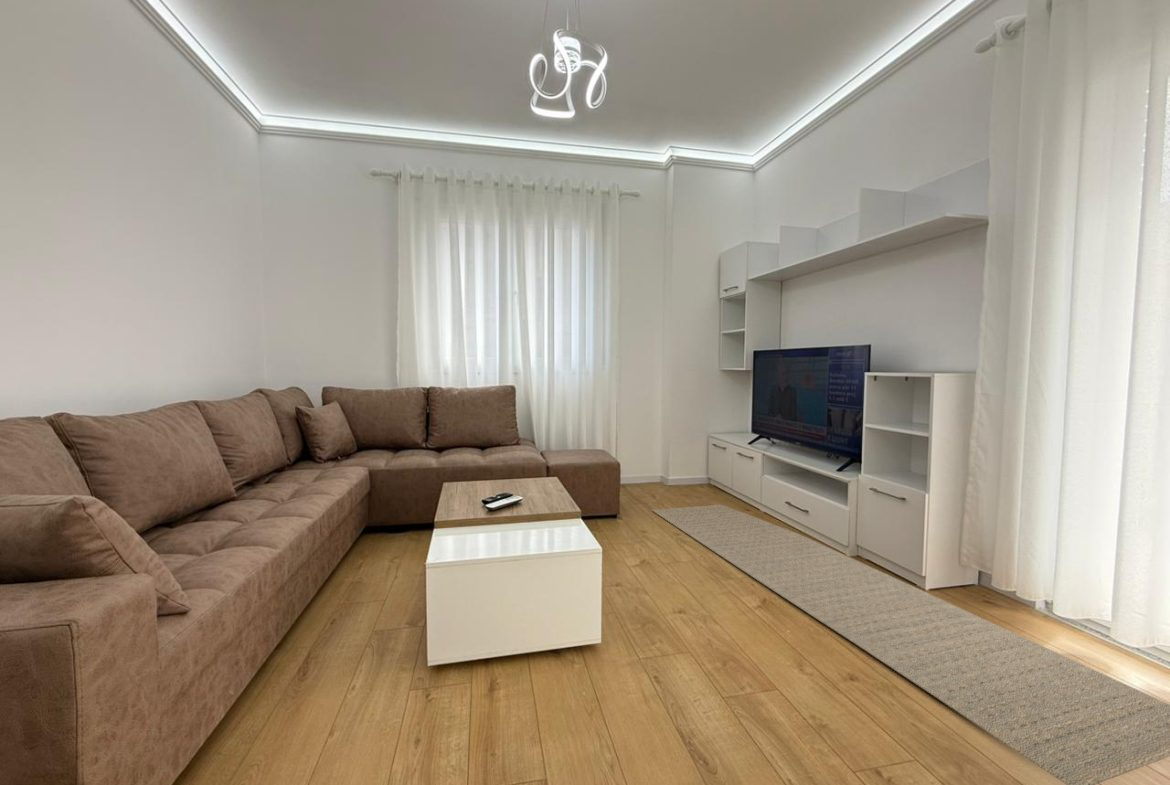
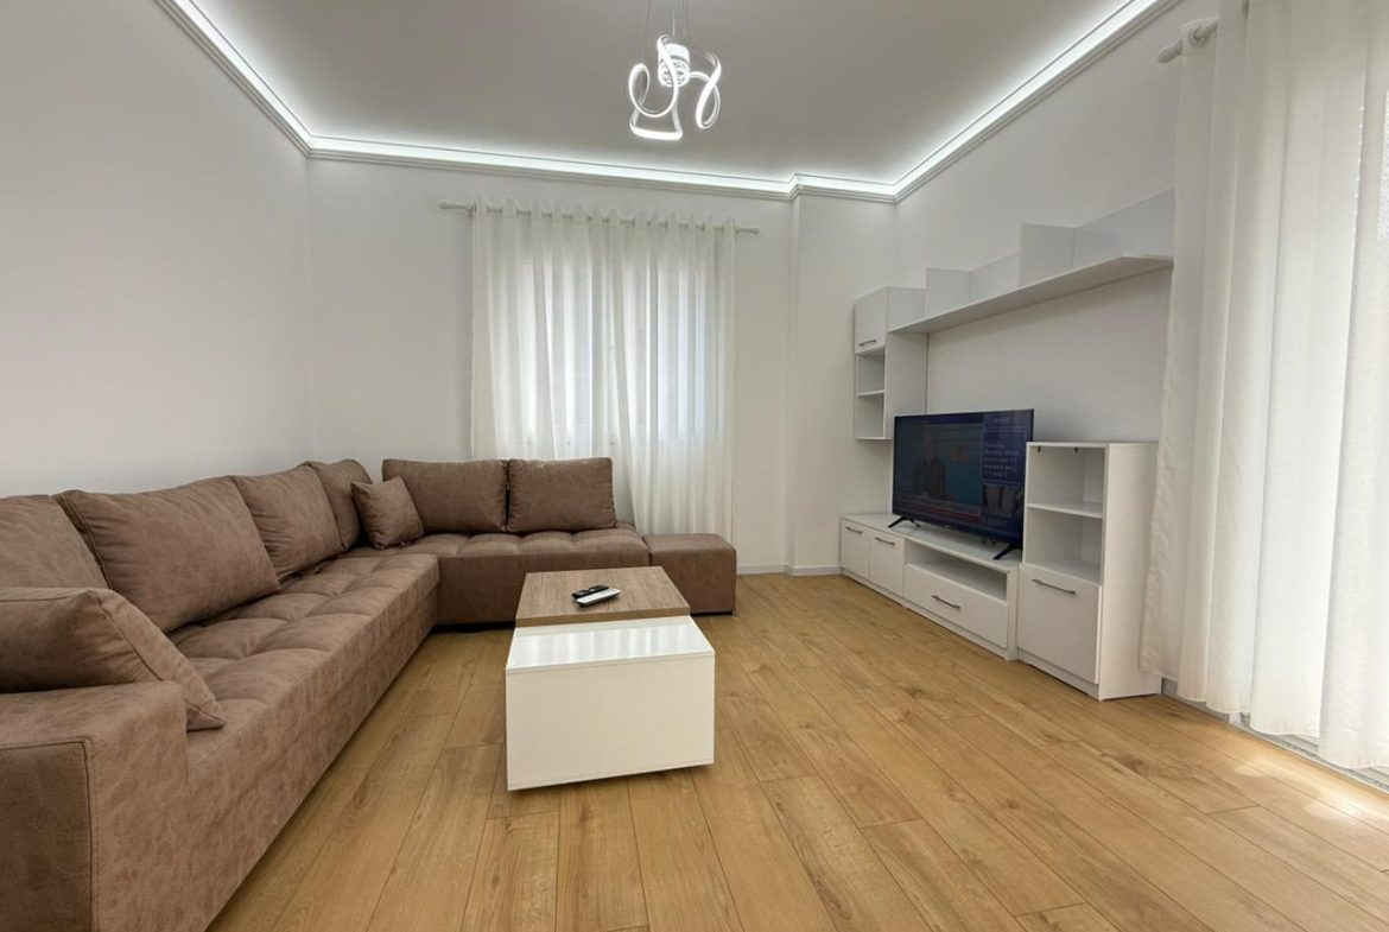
- rug [651,504,1170,785]
